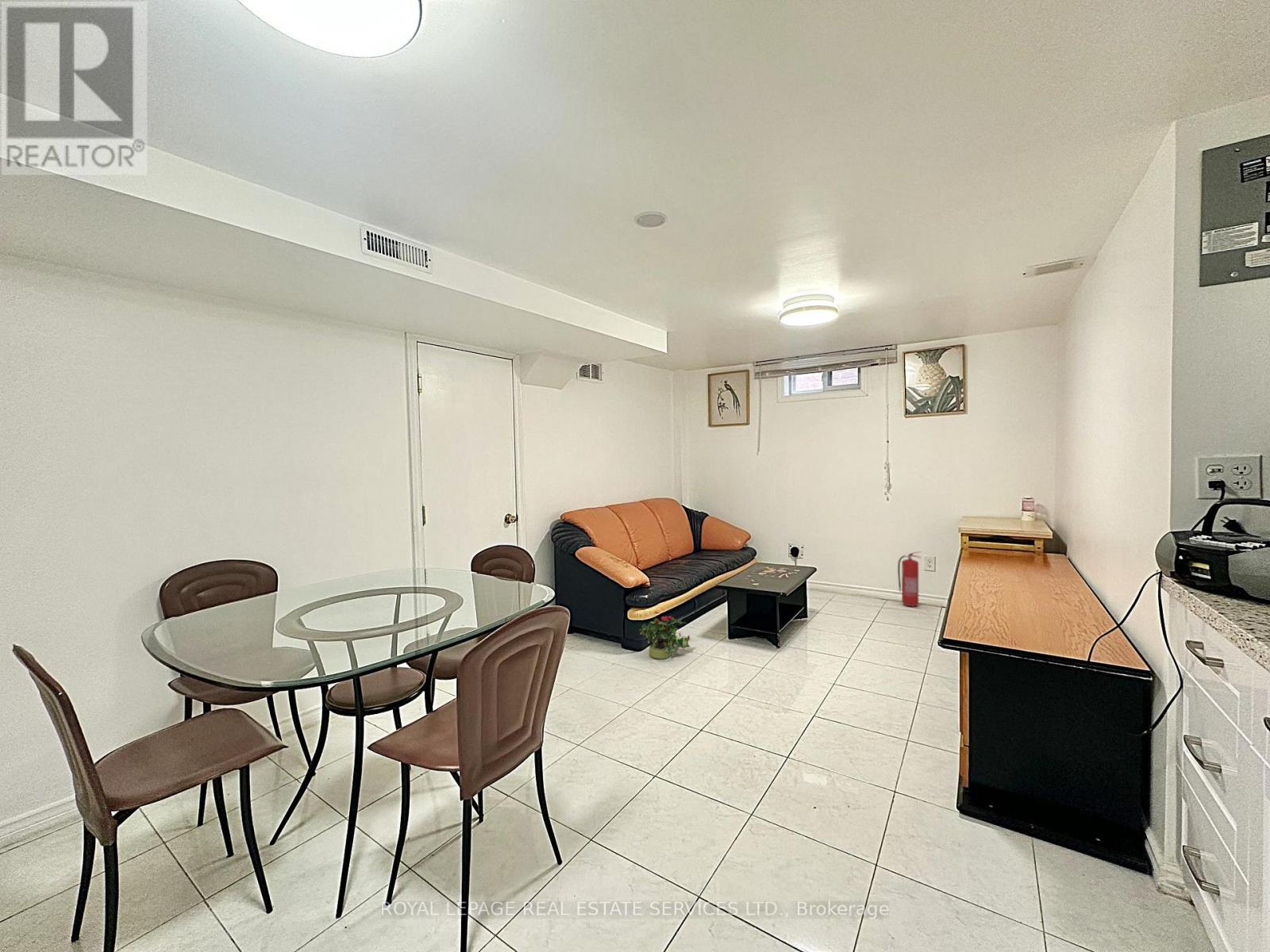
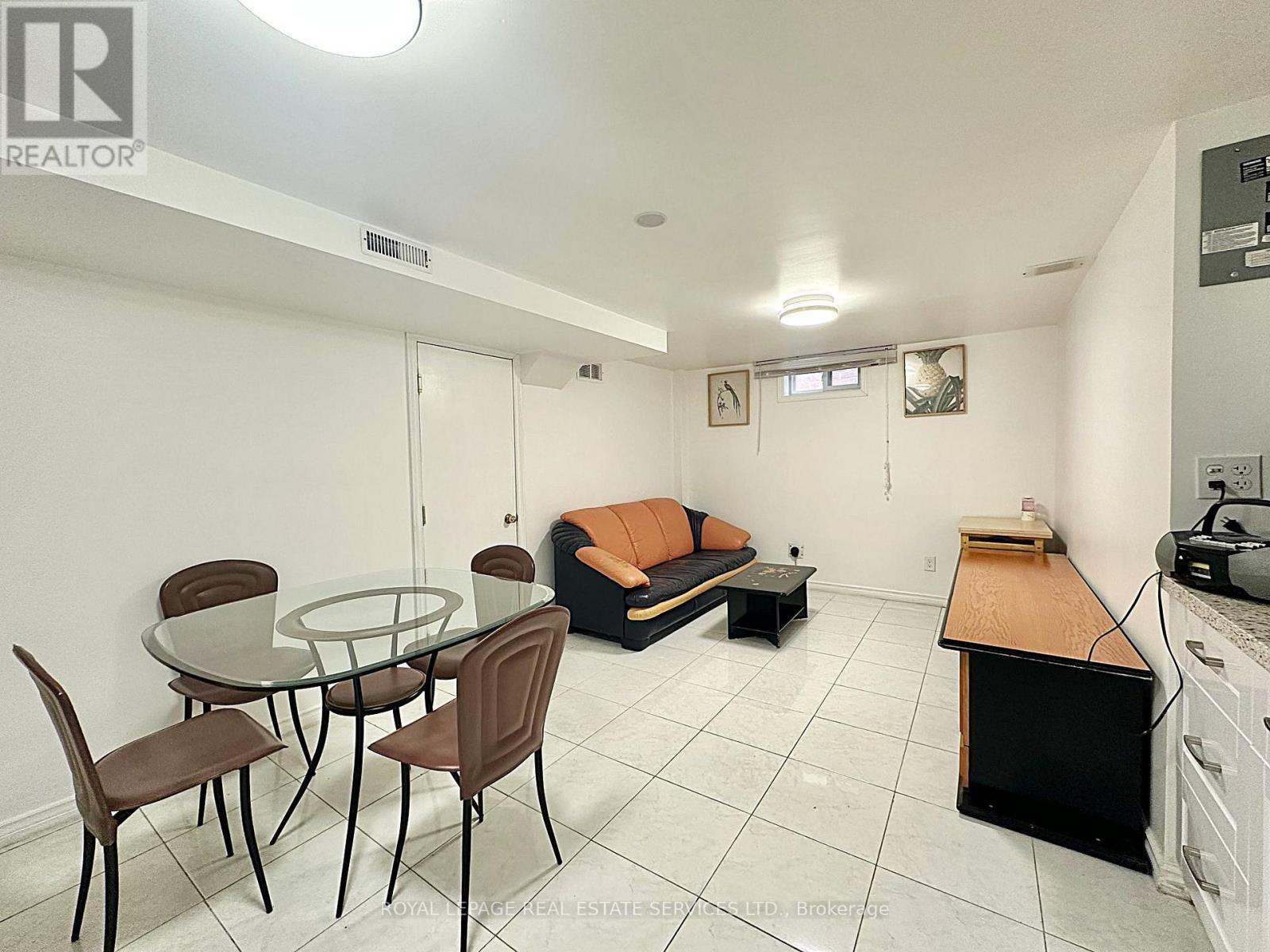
- fire extinguisher [897,551,922,608]
- potted plant [638,609,691,660]
